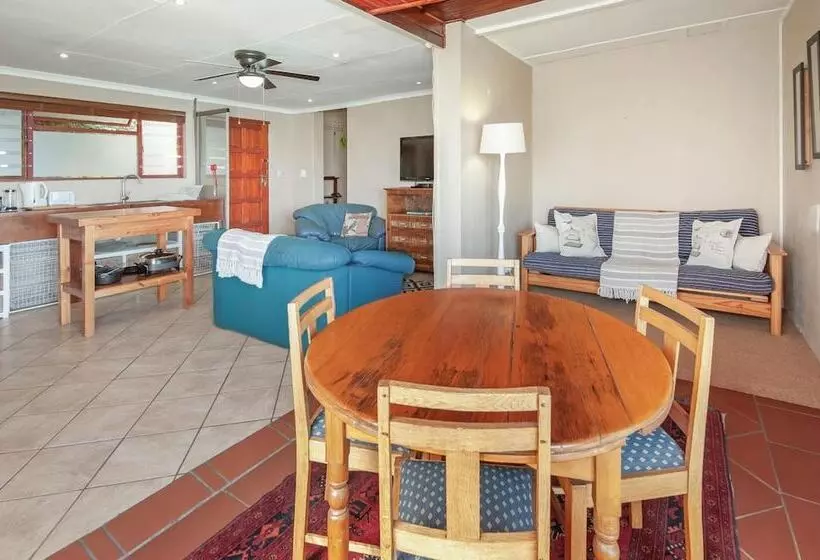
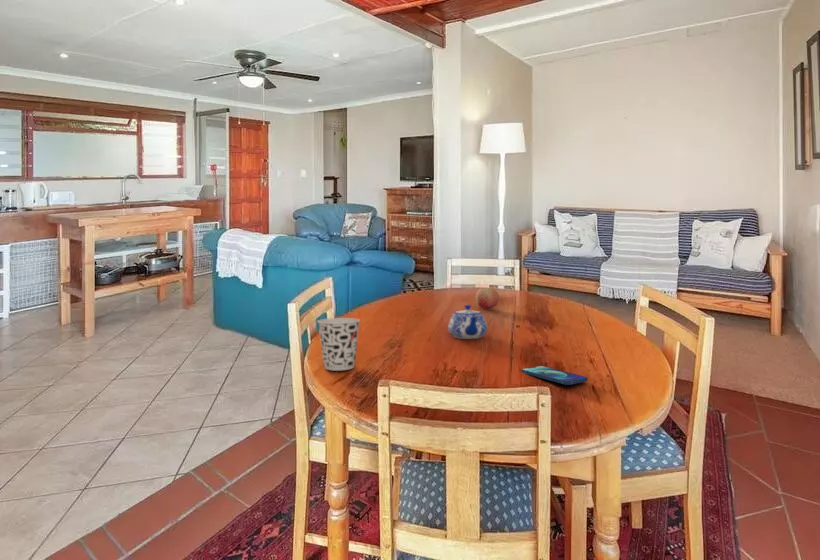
+ cup [316,317,361,372]
+ teapot [447,304,489,340]
+ smartphone [521,365,589,386]
+ fruit [475,286,500,310]
